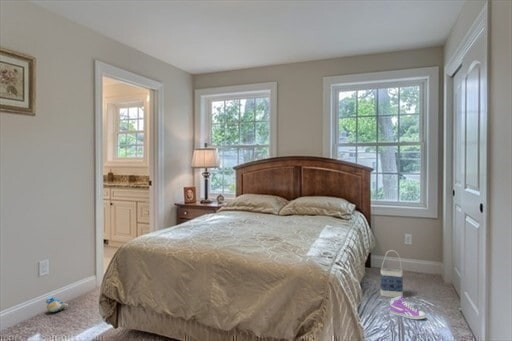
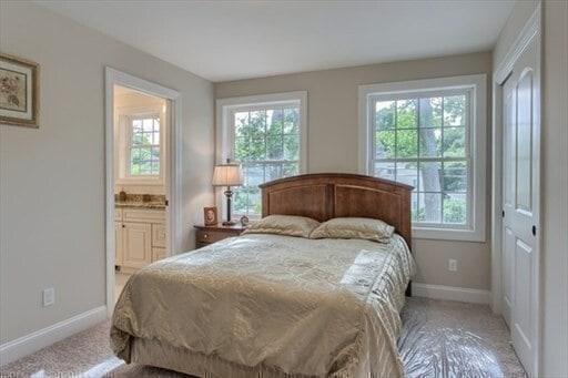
- plush toy [45,295,69,313]
- bag [380,249,404,298]
- sneaker [389,296,427,320]
